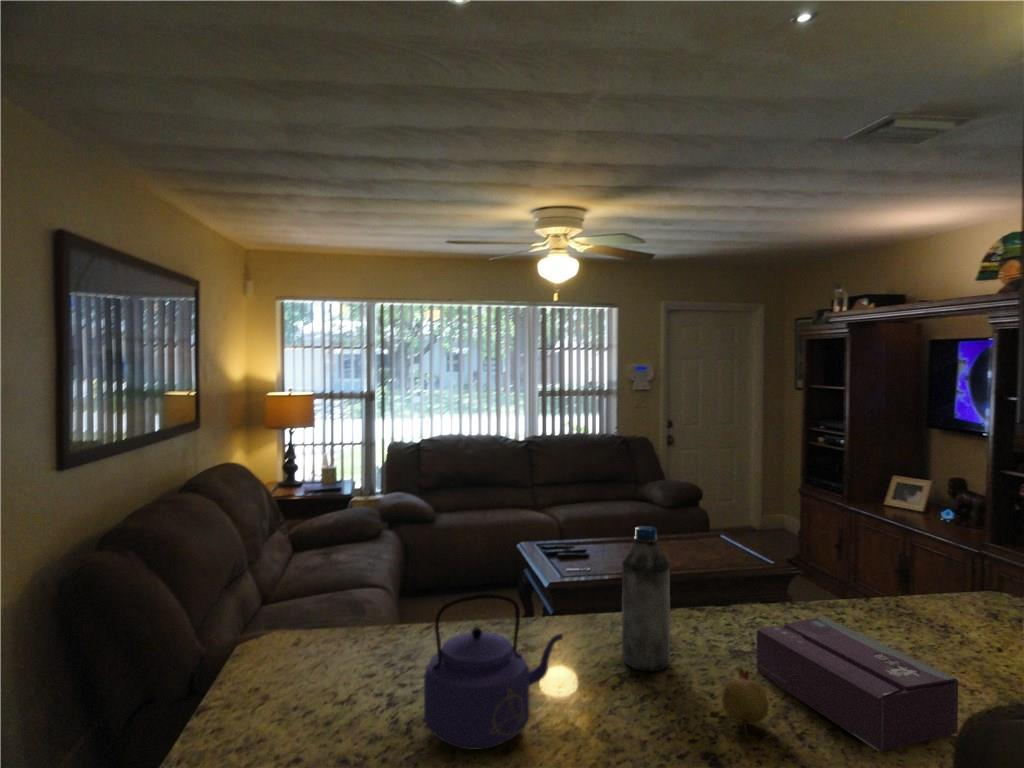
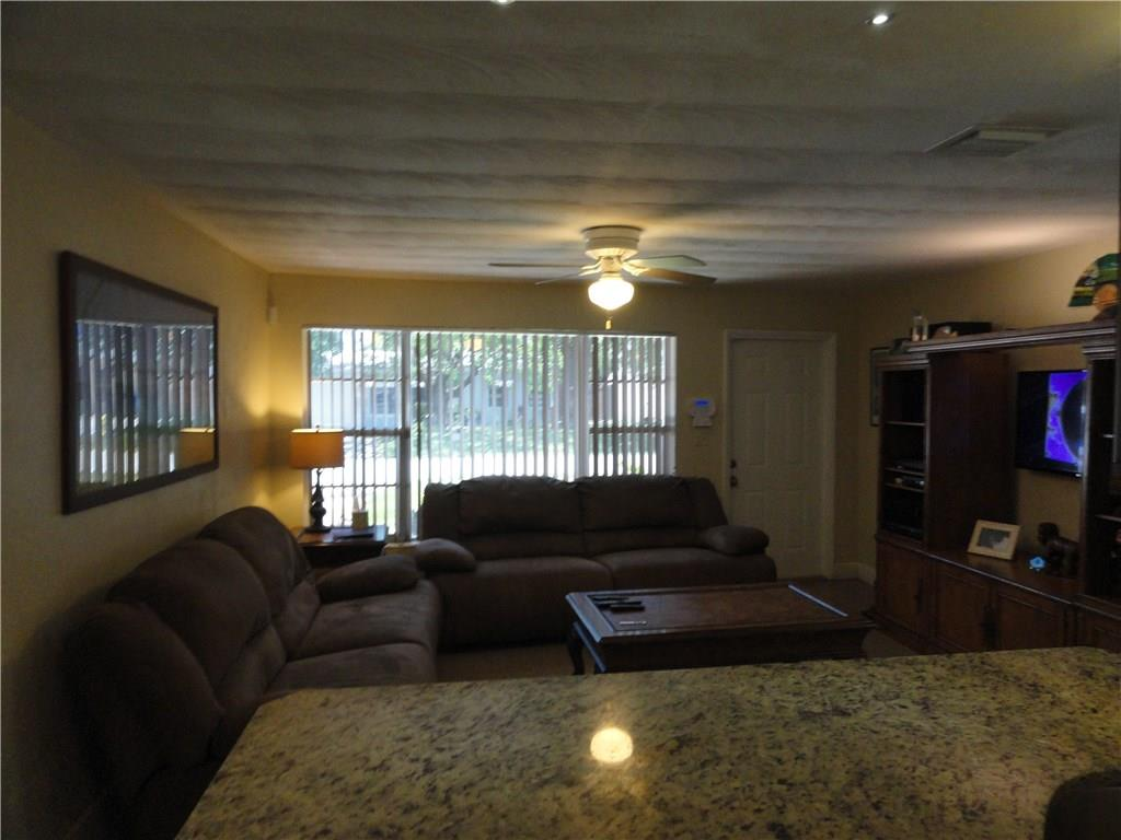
- tissue box [755,615,959,753]
- fruit [720,665,770,736]
- water bottle [621,525,671,672]
- kettle [423,593,564,751]
